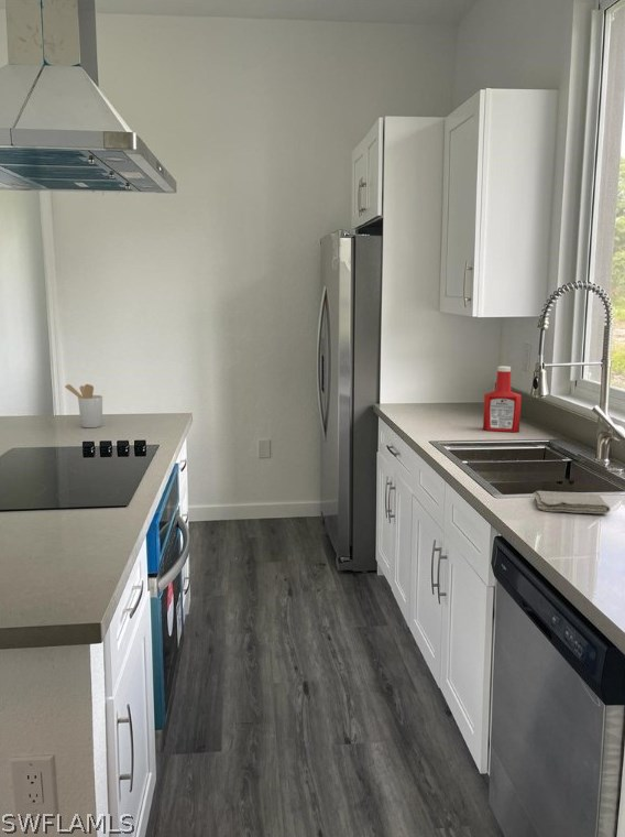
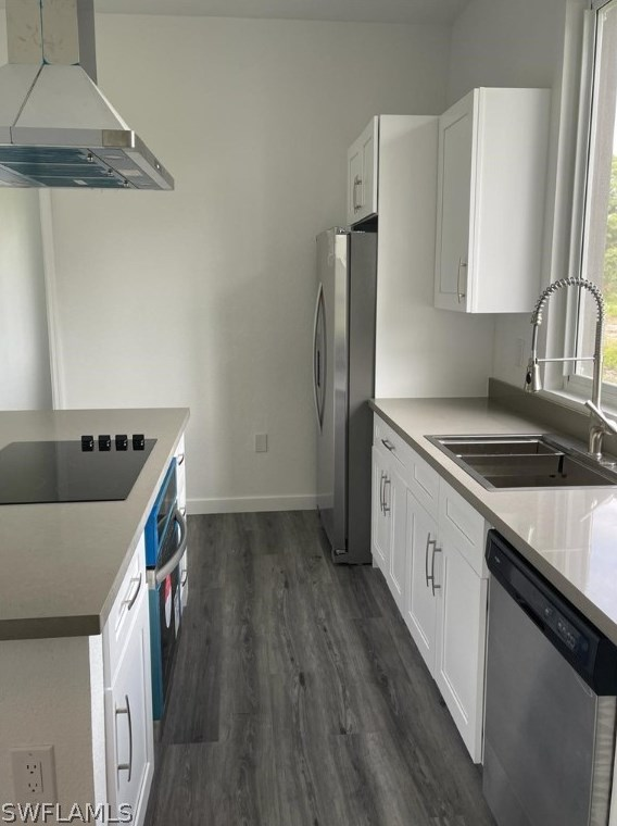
- soap bottle [482,365,523,433]
- utensil holder [64,383,103,428]
- washcloth [531,490,612,514]
